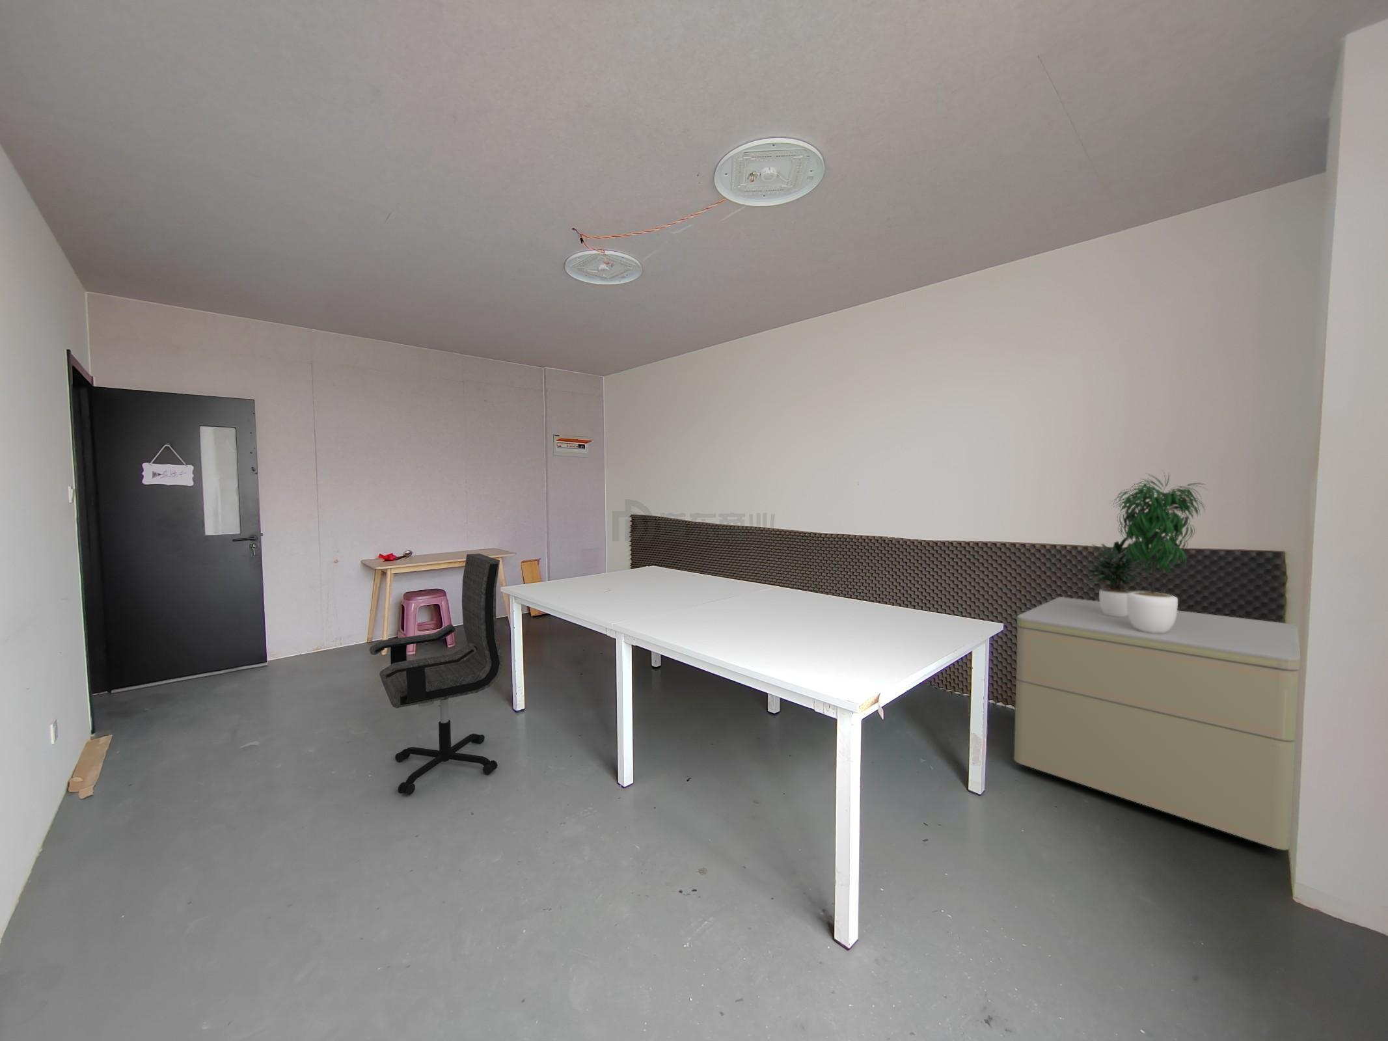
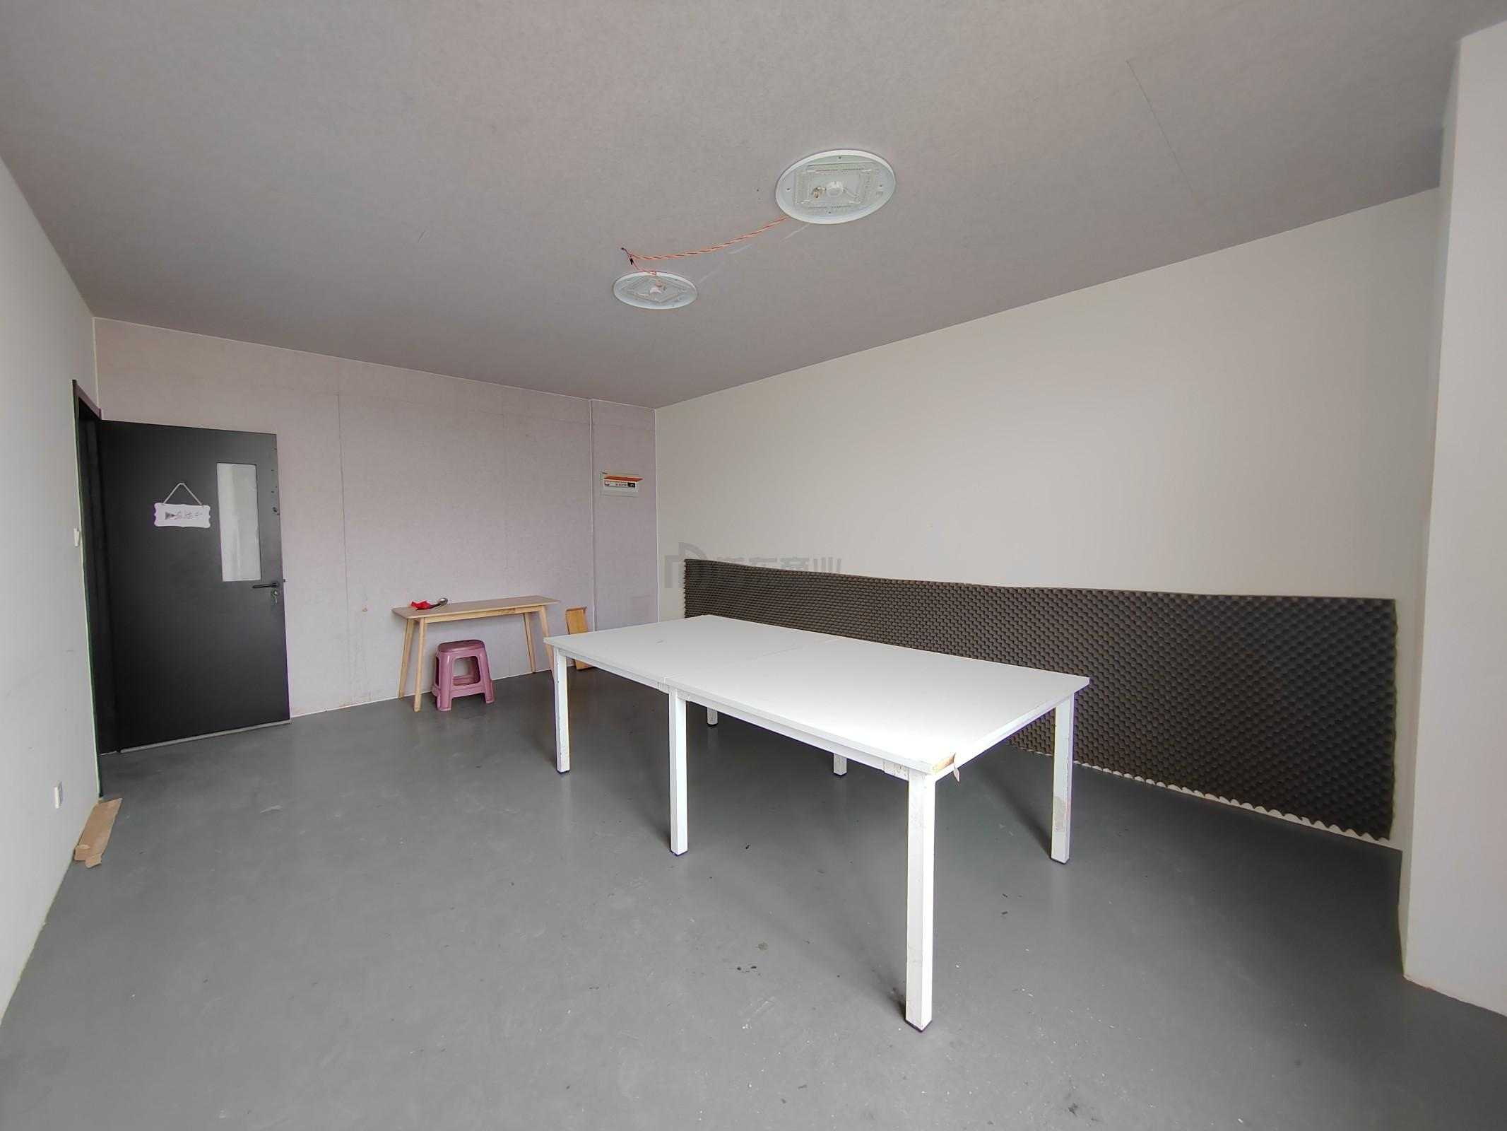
- nightstand [1013,597,1300,851]
- potted plant [1084,470,1209,634]
- office chair [369,553,503,795]
